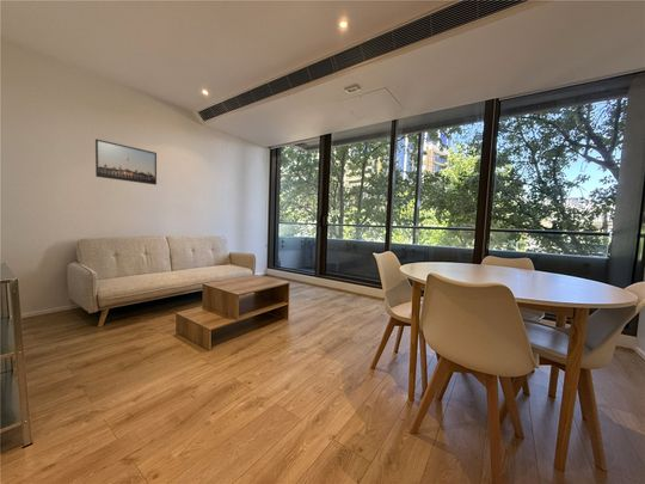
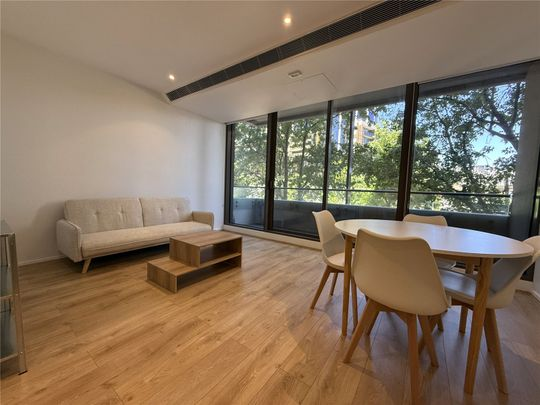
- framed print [94,137,158,186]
